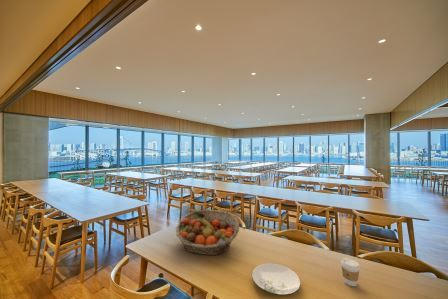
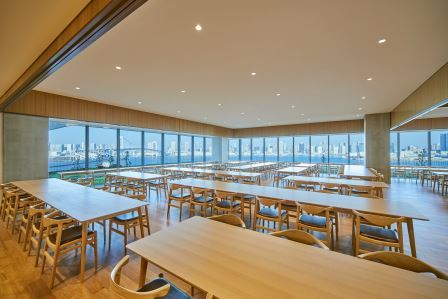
- plate [251,262,301,296]
- fruit basket [175,209,240,256]
- coffee cup [340,257,361,287]
